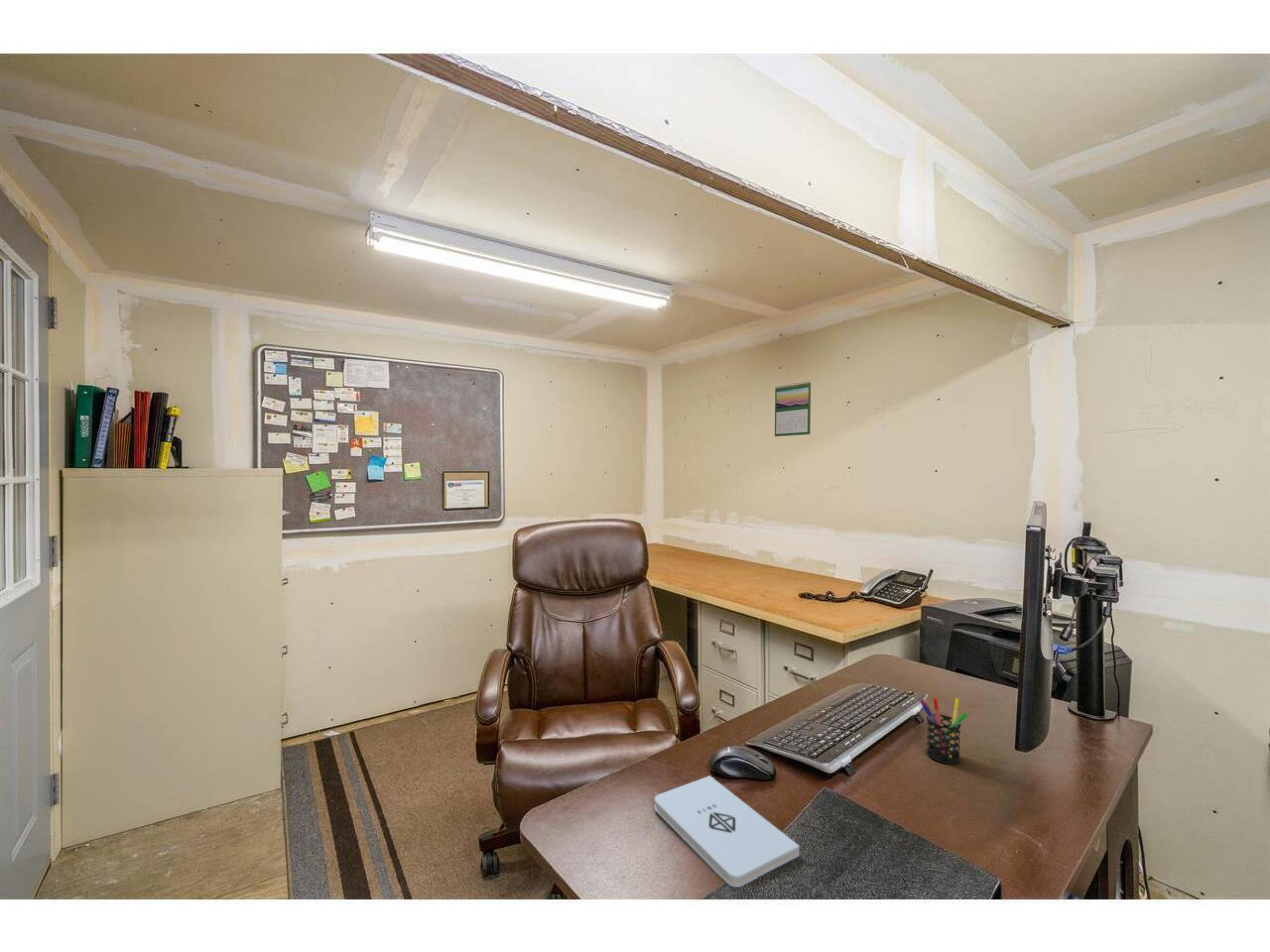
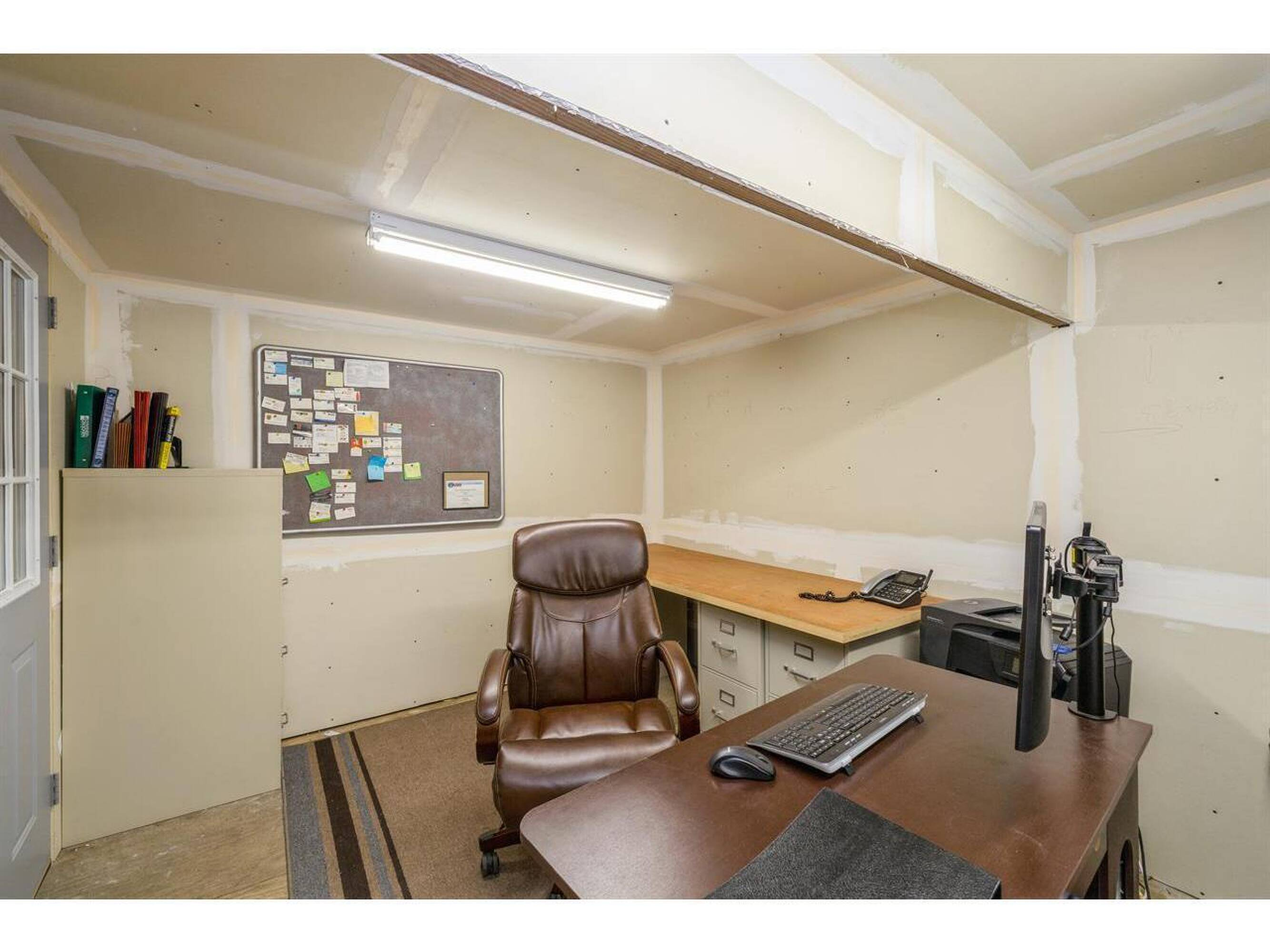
- notepad [654,775,800,888]
- calendar [774,381,811,437]
- pen holder [919,697,968,764]
